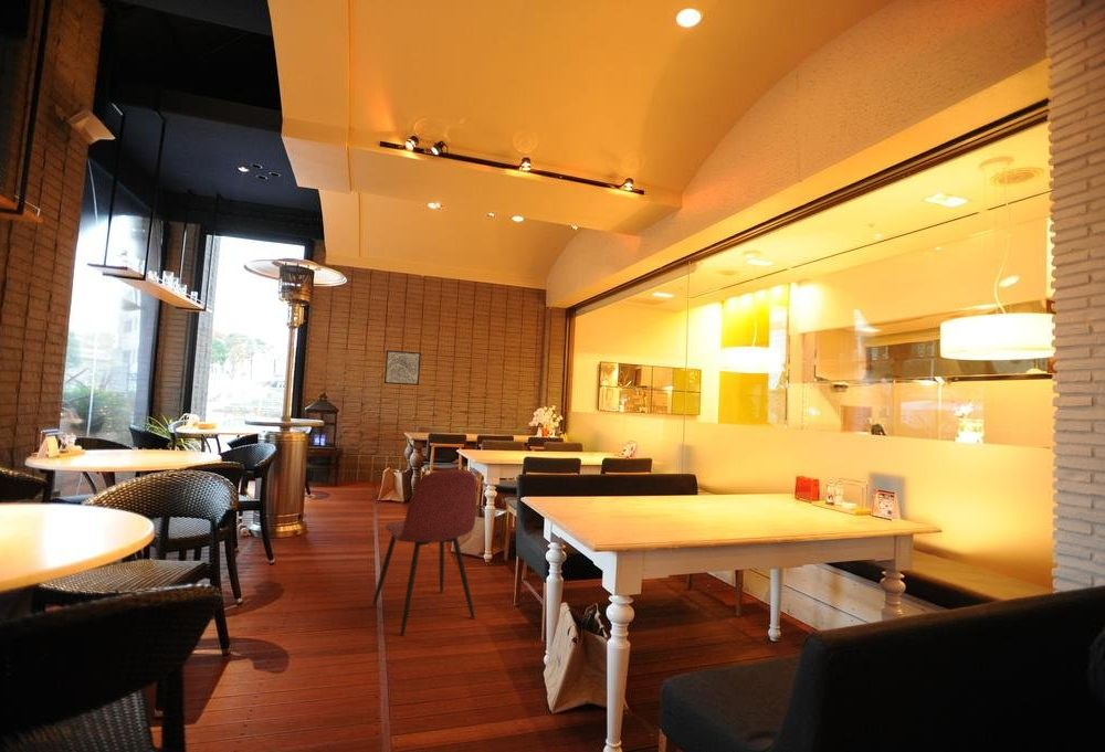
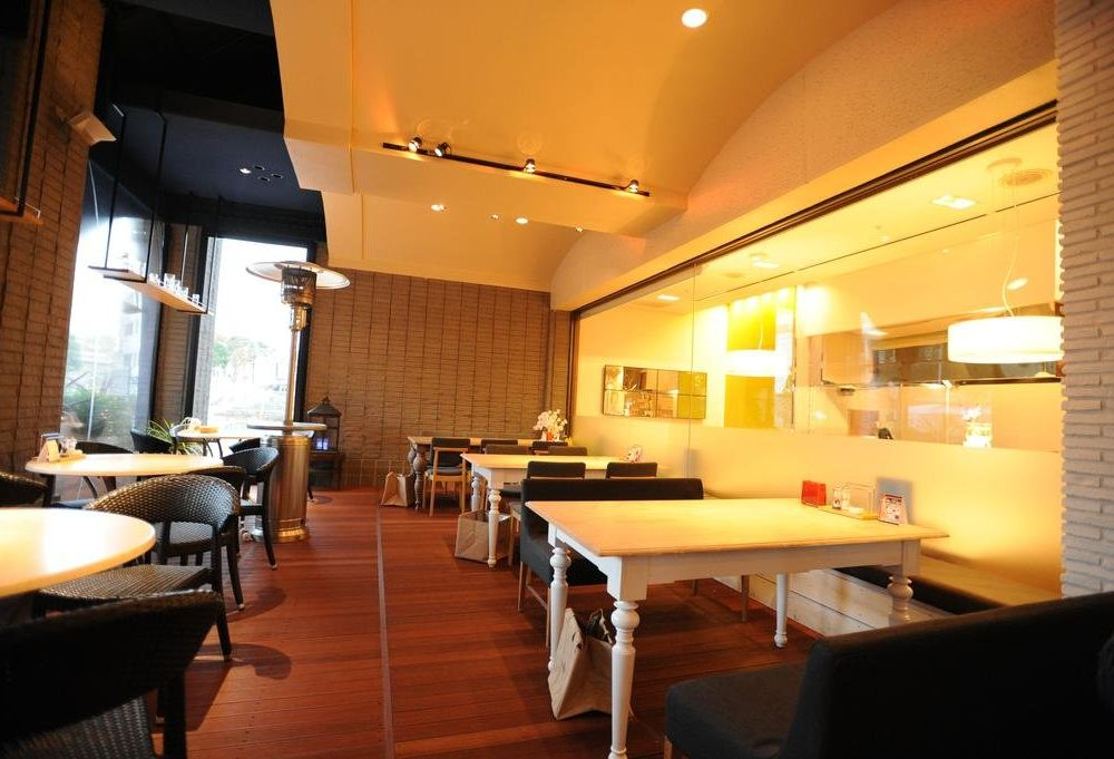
- wall art [383,349,422,386]
- dining chair [371,468,477,636]
